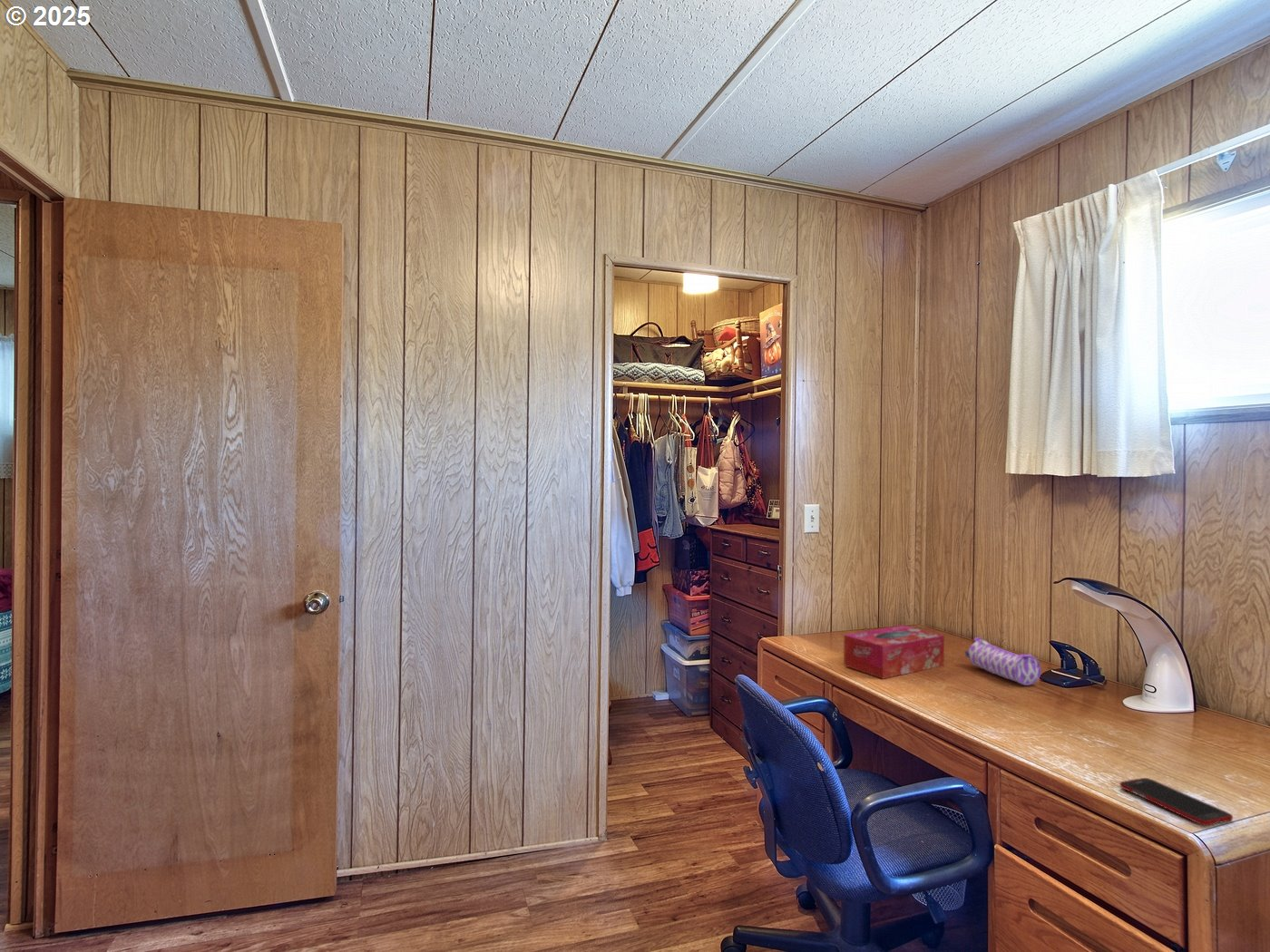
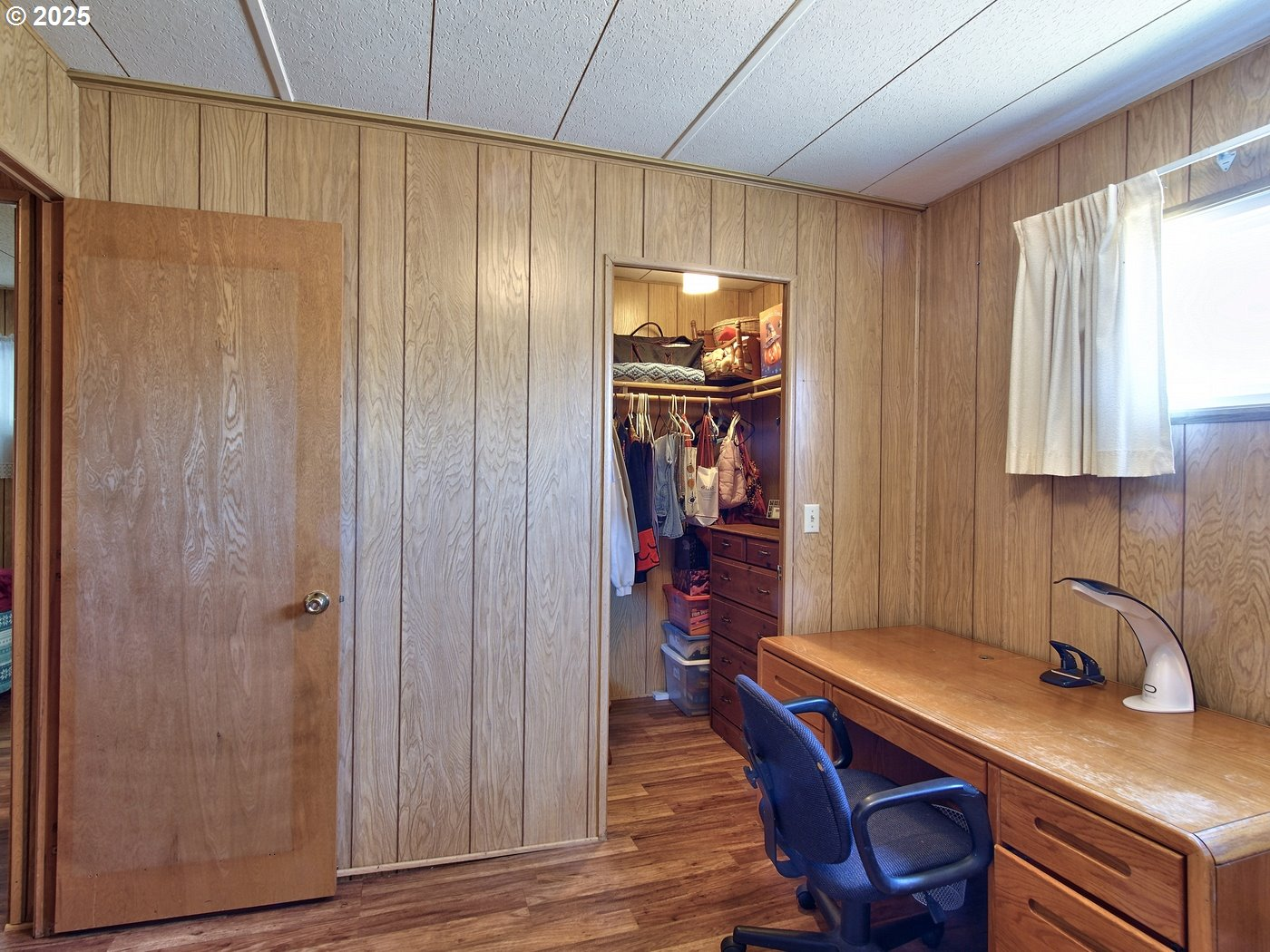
- tissue box [843,624,945,680]
- pencil case [964,636,1042,686]
- cell phone [1119,777,1234,827]
